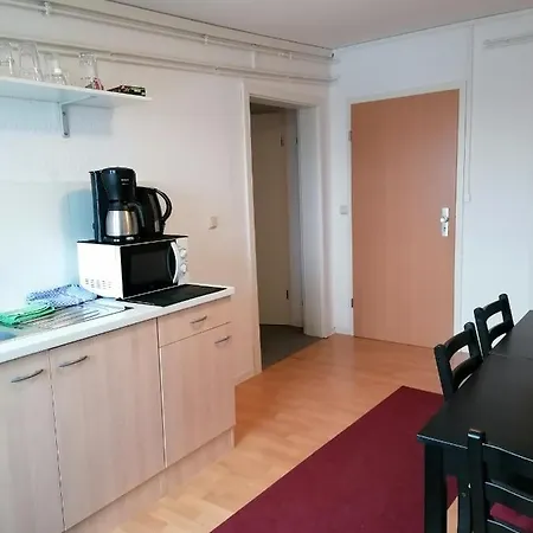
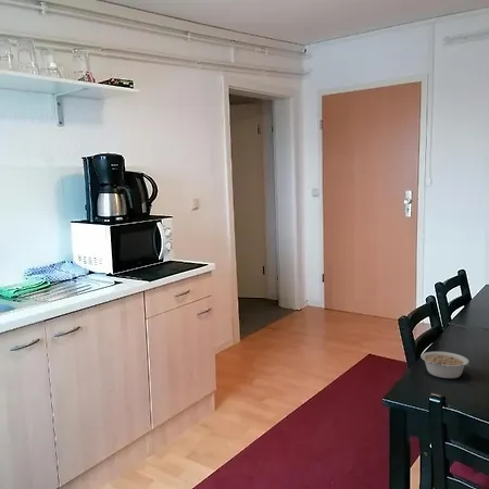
+ legume [421,351,469,379]
